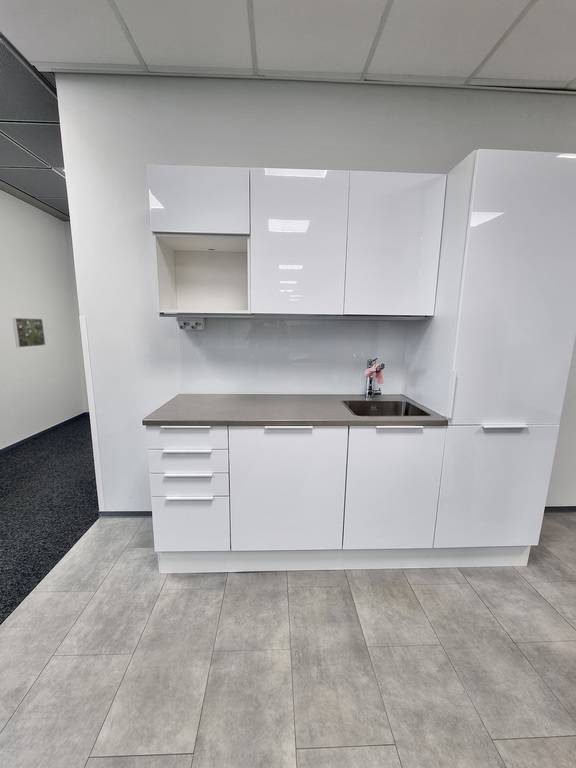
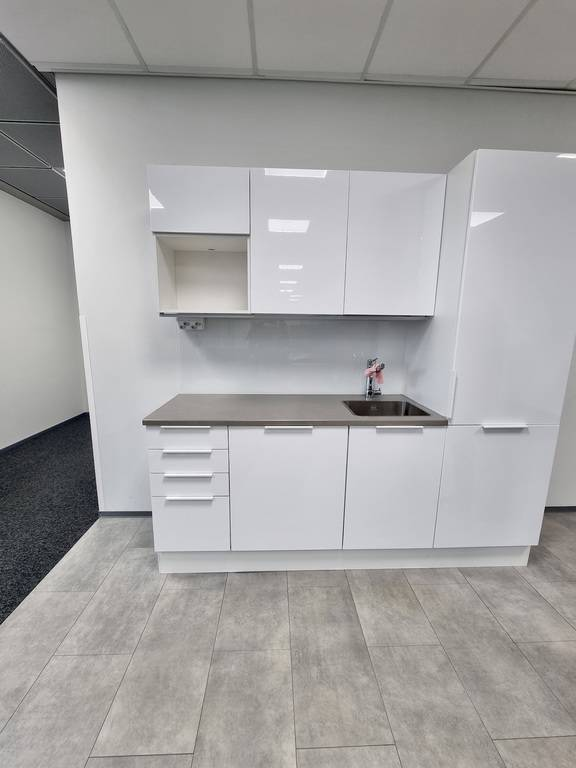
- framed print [11,317,47,349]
